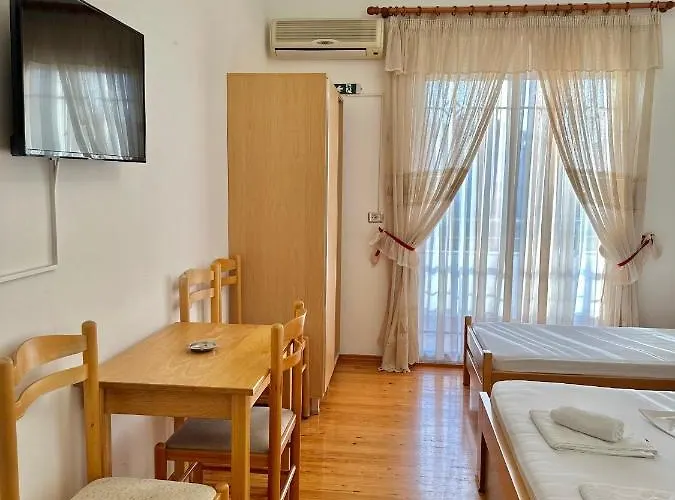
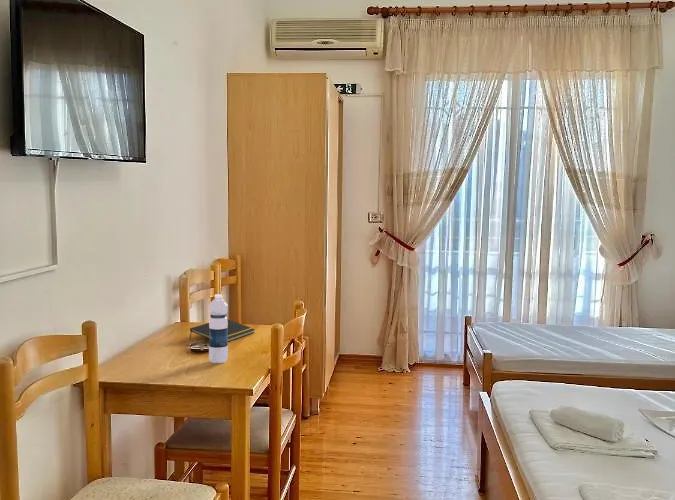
+ notepad [189,318,256,343]
+ water bottle [208,293,229,364]
